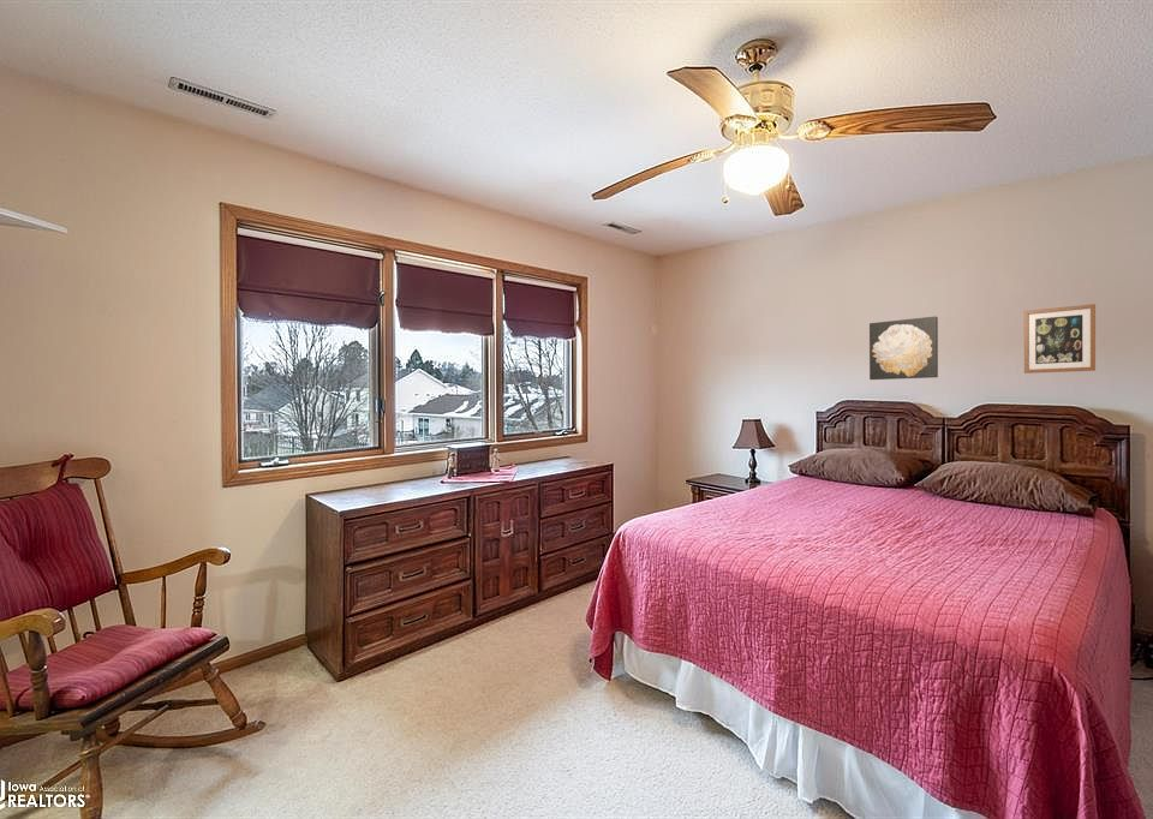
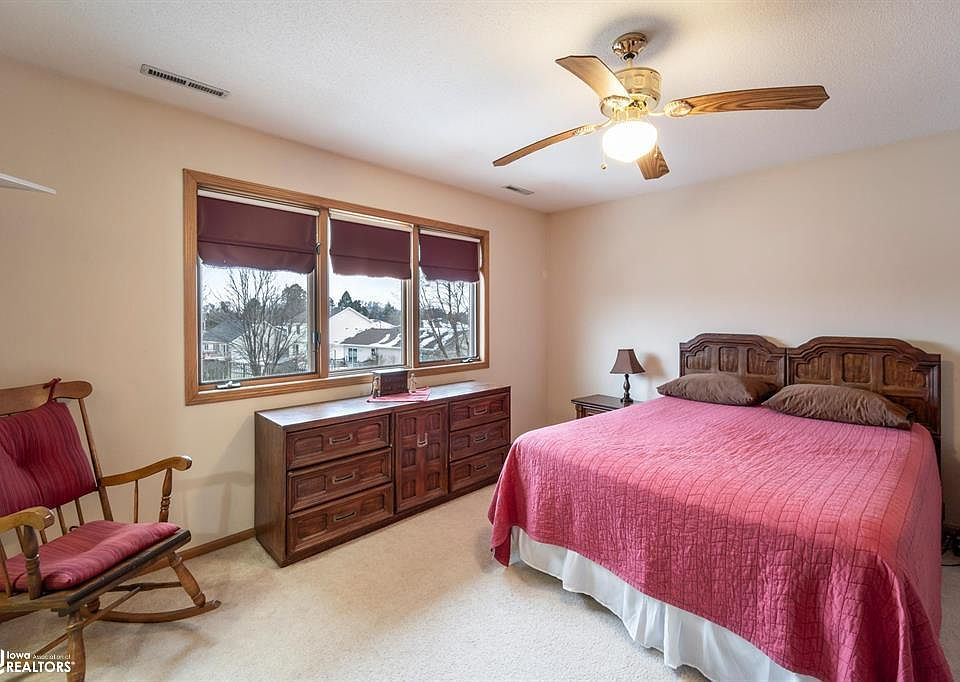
- wall art [1023,303,1097,375]
- wall art [868,316,939,381]
